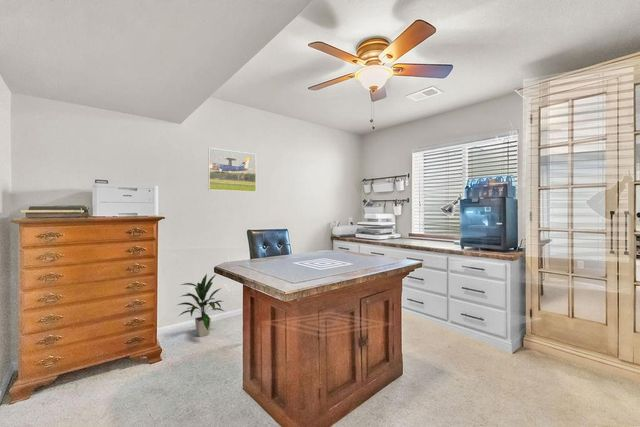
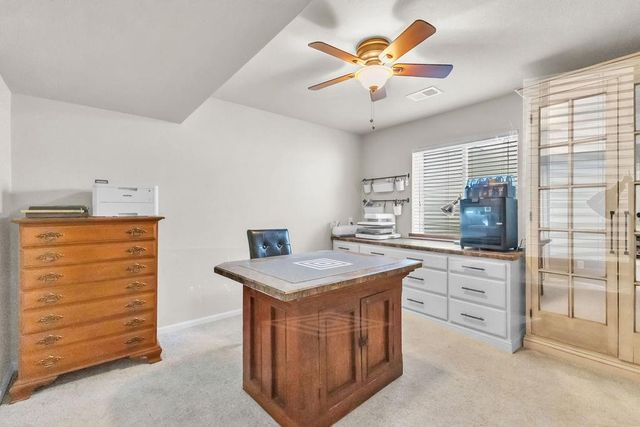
- indoor plant [174,273,225,338]
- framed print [207,147,257,193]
